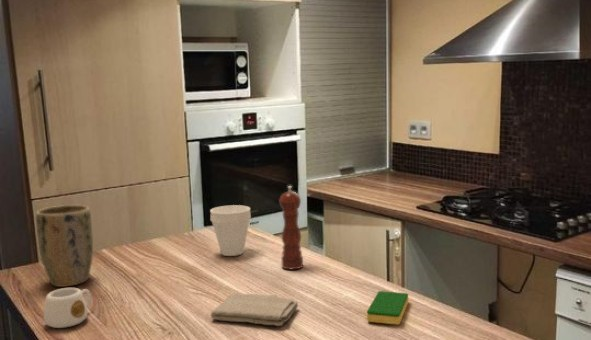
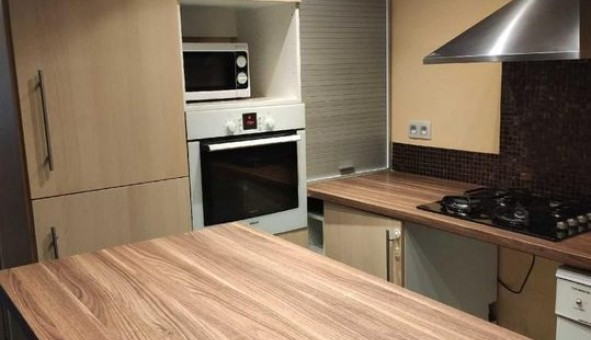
- dish sponge [366,290,409,326]
- pepper mill [279,185,304,270]
- mug [43,287,92,329]
- cup [209,204,252,257]
- plant pot [35,204,94,288]
- washcloth [210,292,299,327]
